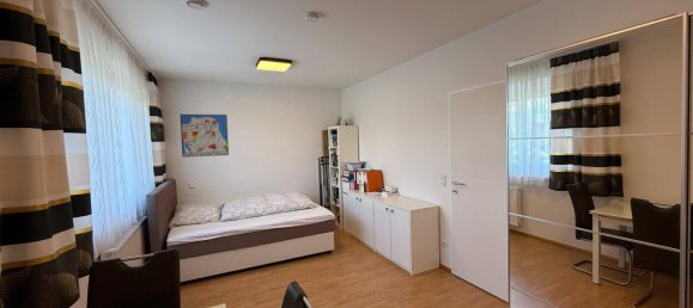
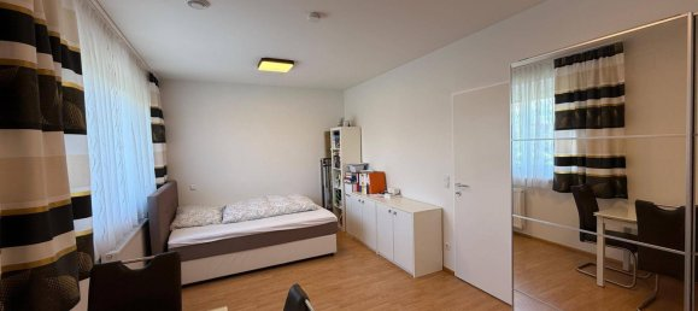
- wall art [180,113,230,158]
